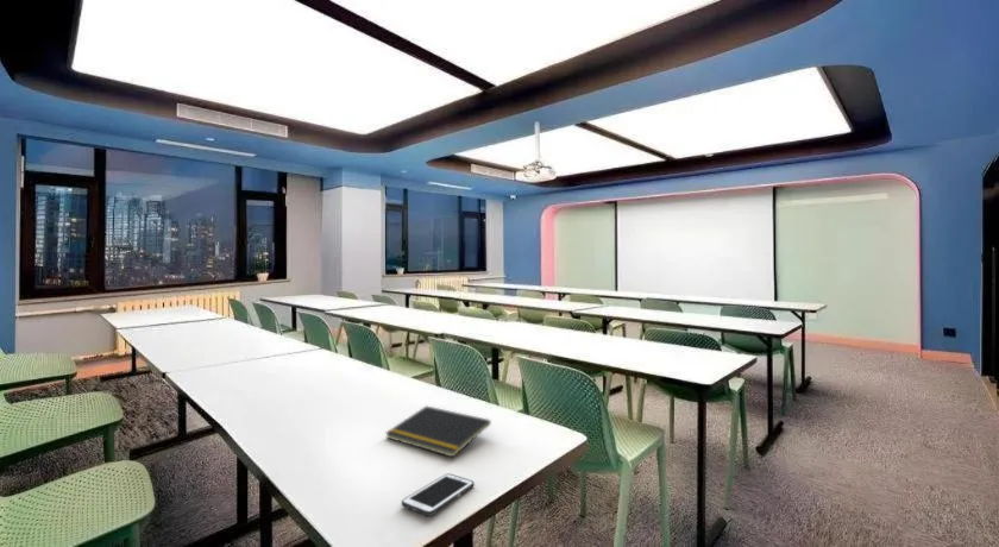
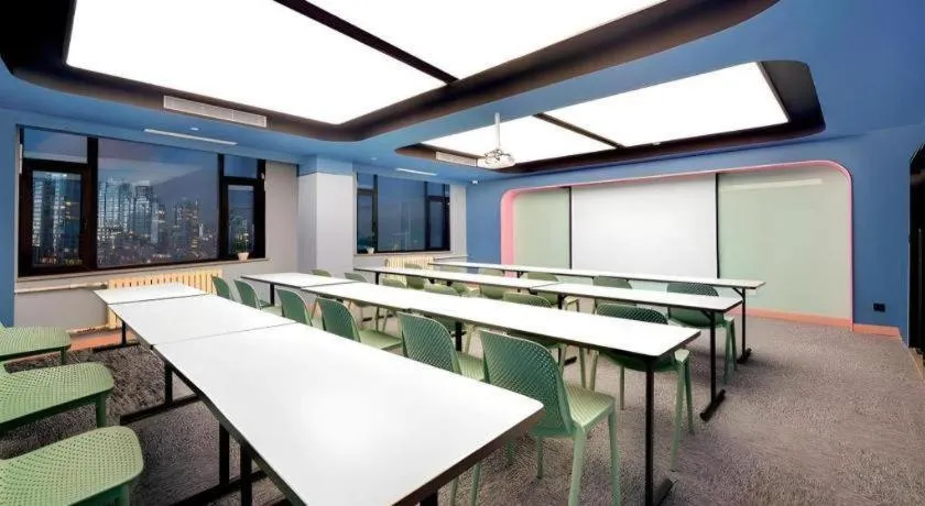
- notepad [384,404,492,458]
- cell phone [401,472,476,517]
